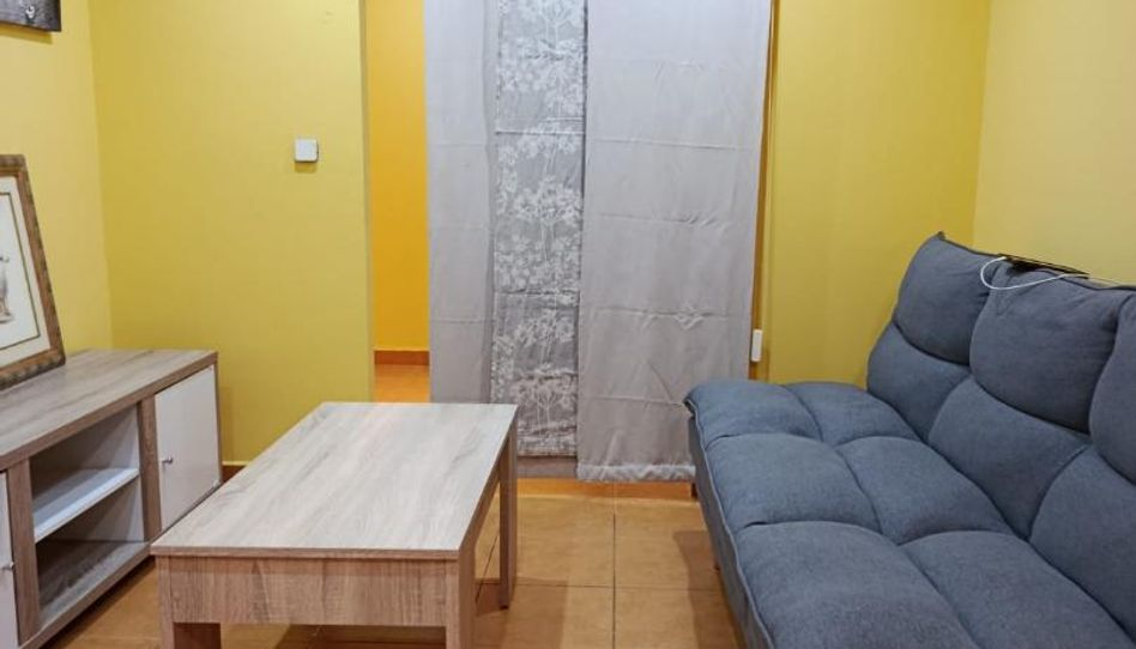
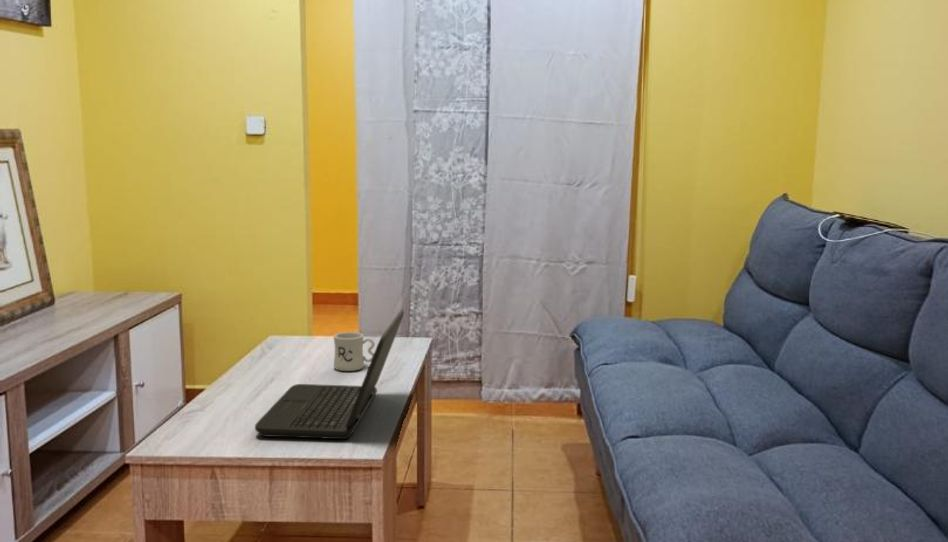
+ mug [333,331,376,372]
+ laptop [254,308,405,440]
